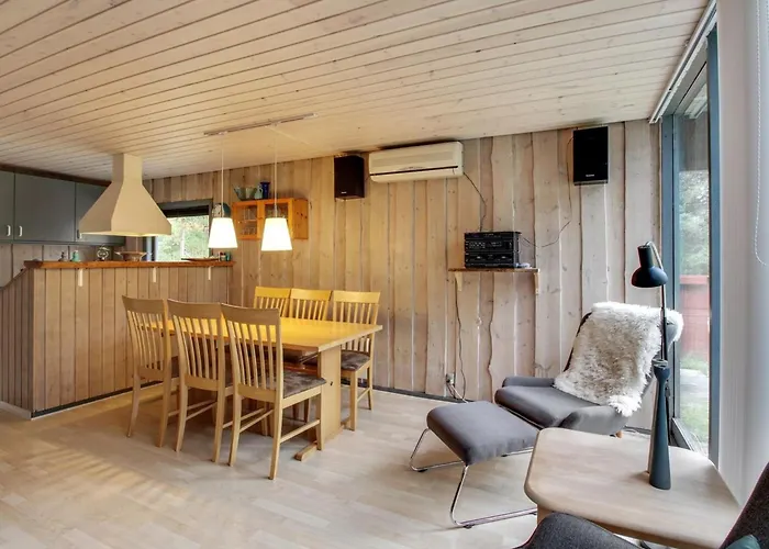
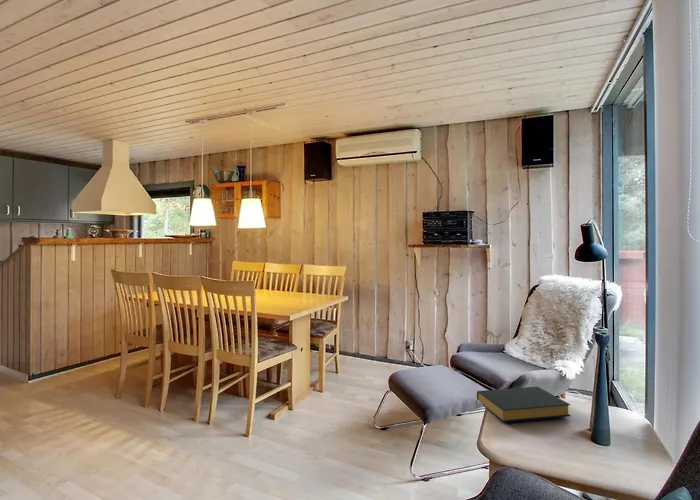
+ hardback book [476,386,572,423]
